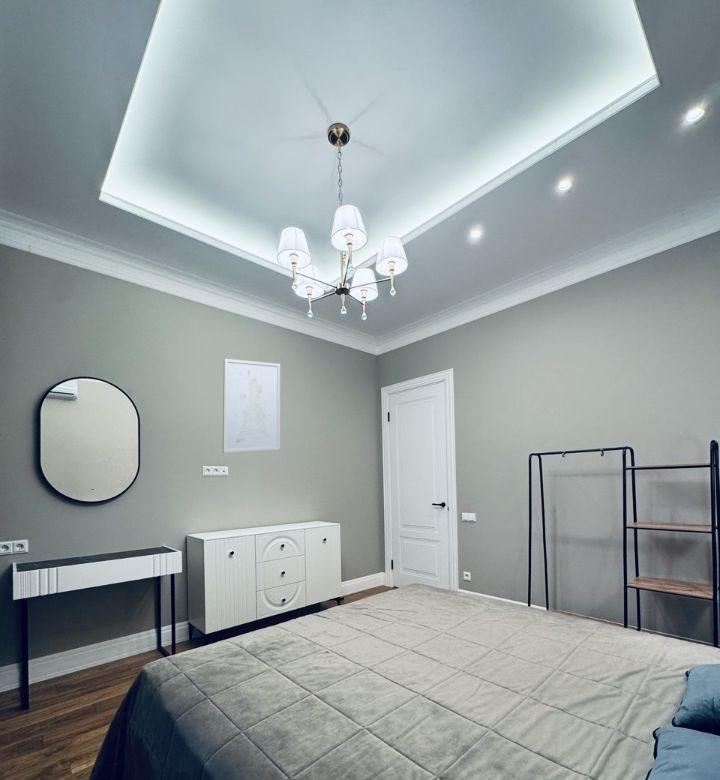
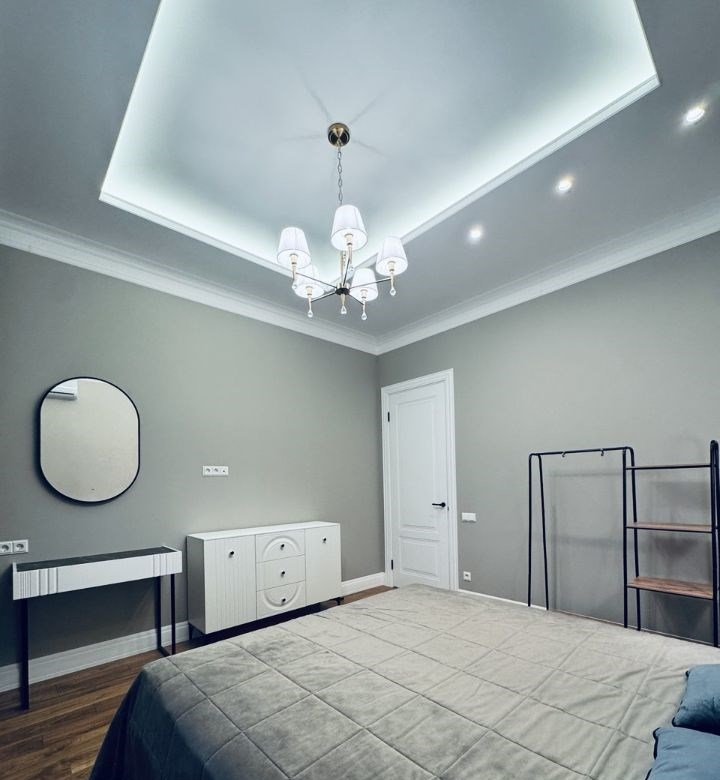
- wall art [221,358,281,454]
